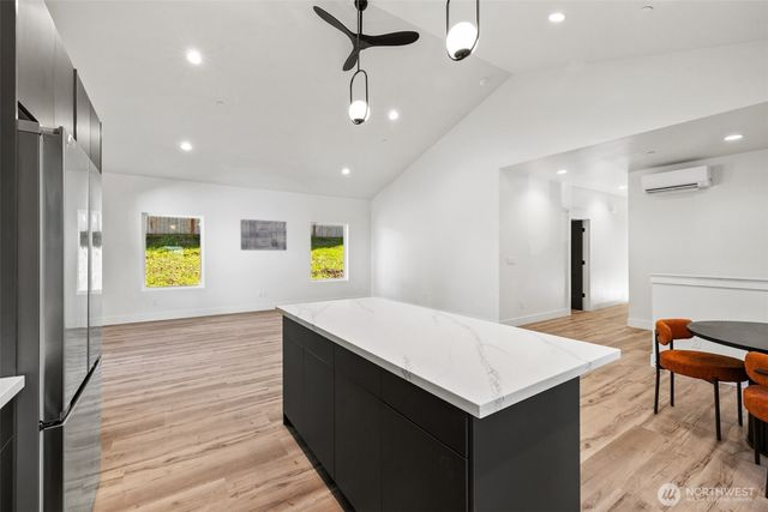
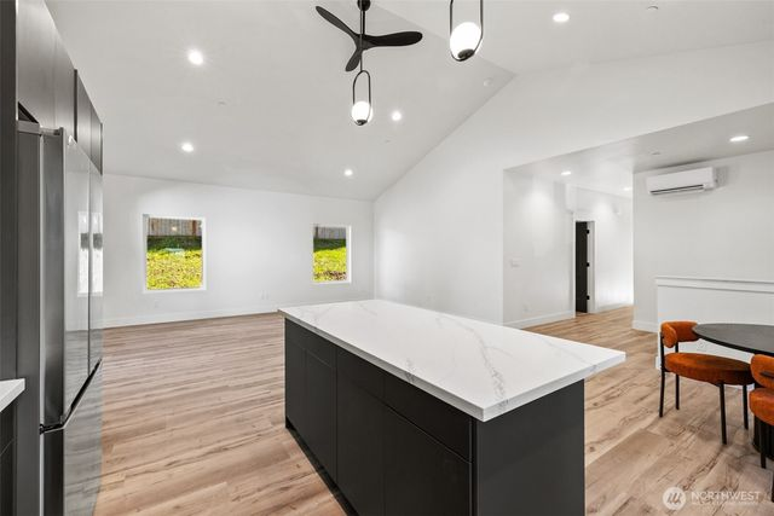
- wall art [240,218,288,252]
